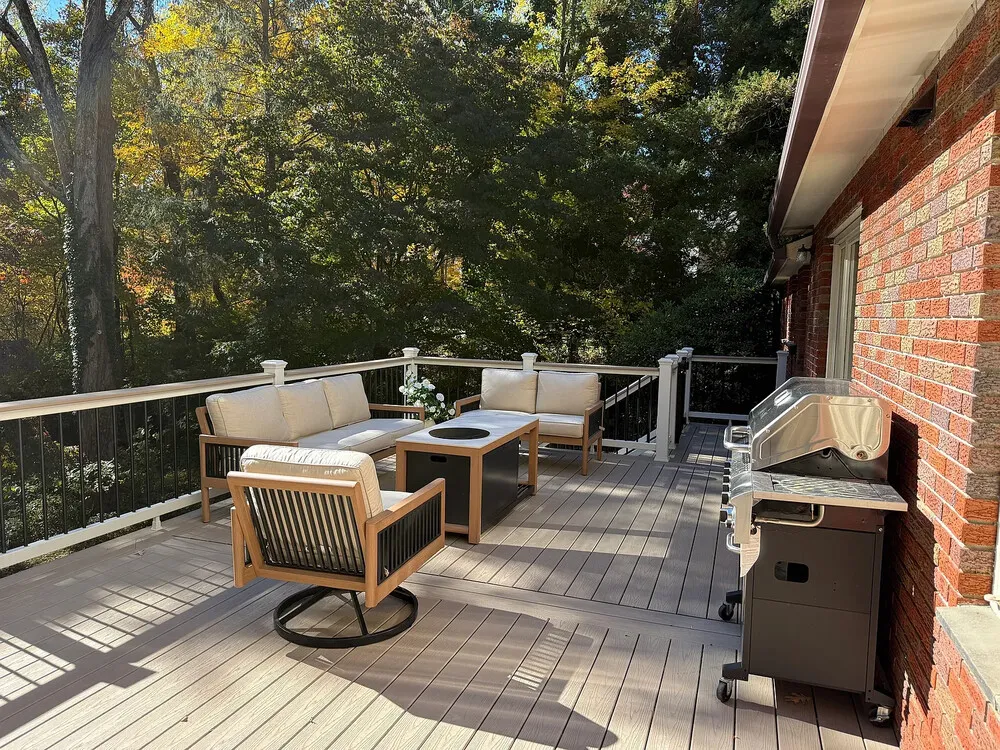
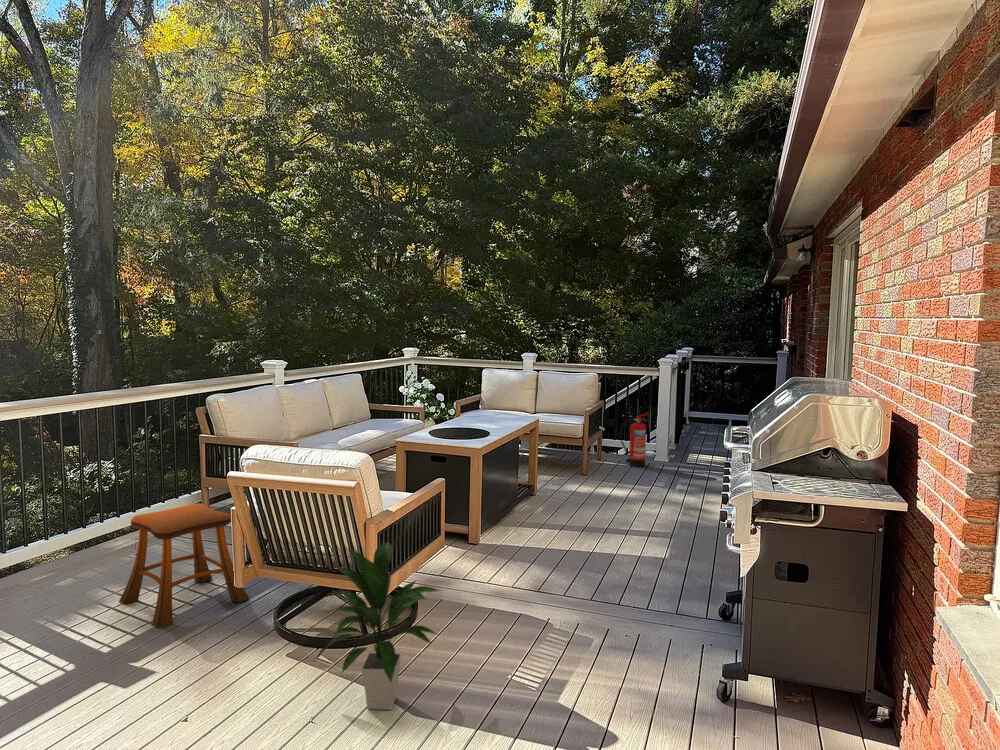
+ stool [118,502,250,629]
+ indoor plant [314,541,443,711]
+ fire extinguisher [619,413,650,468]
